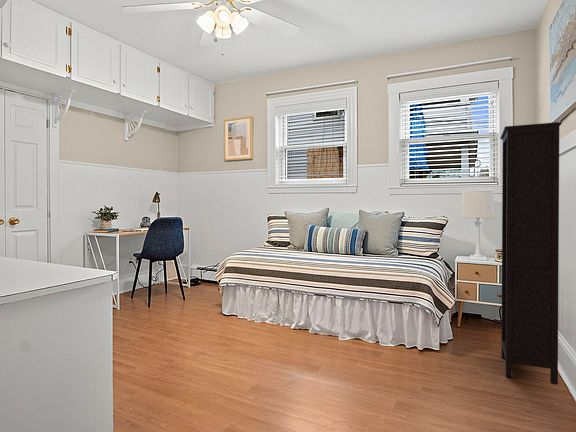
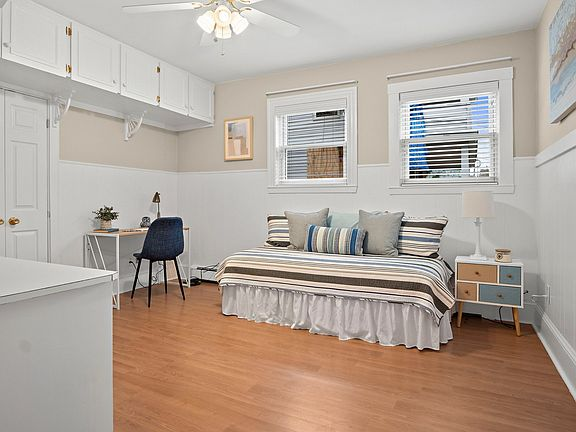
- bookcase [499,121,562,386]
